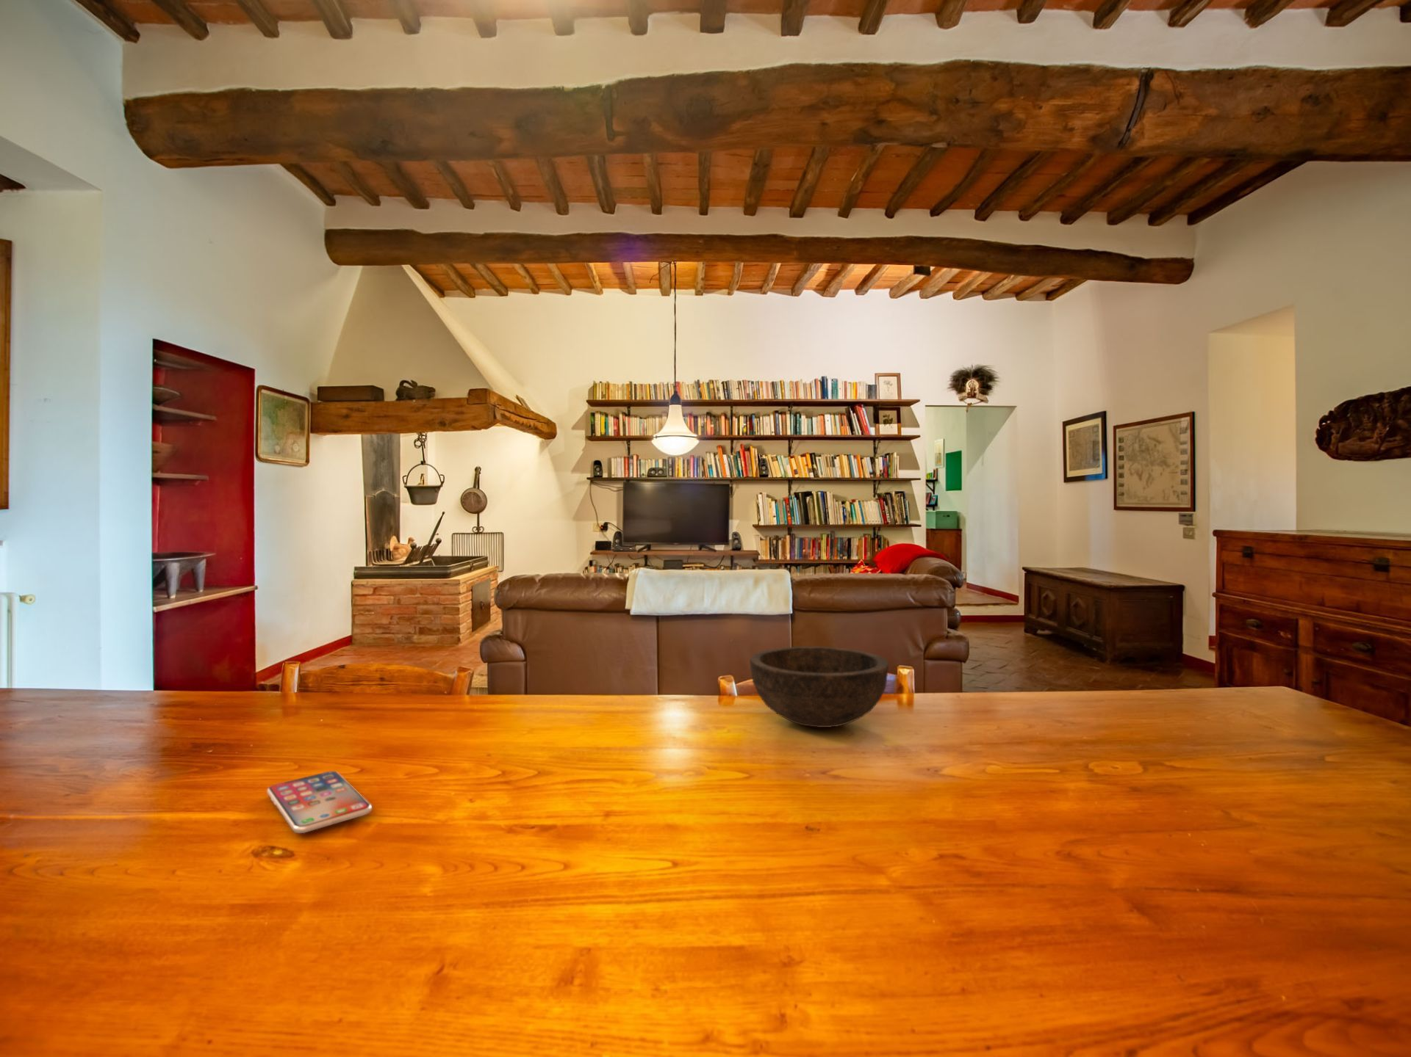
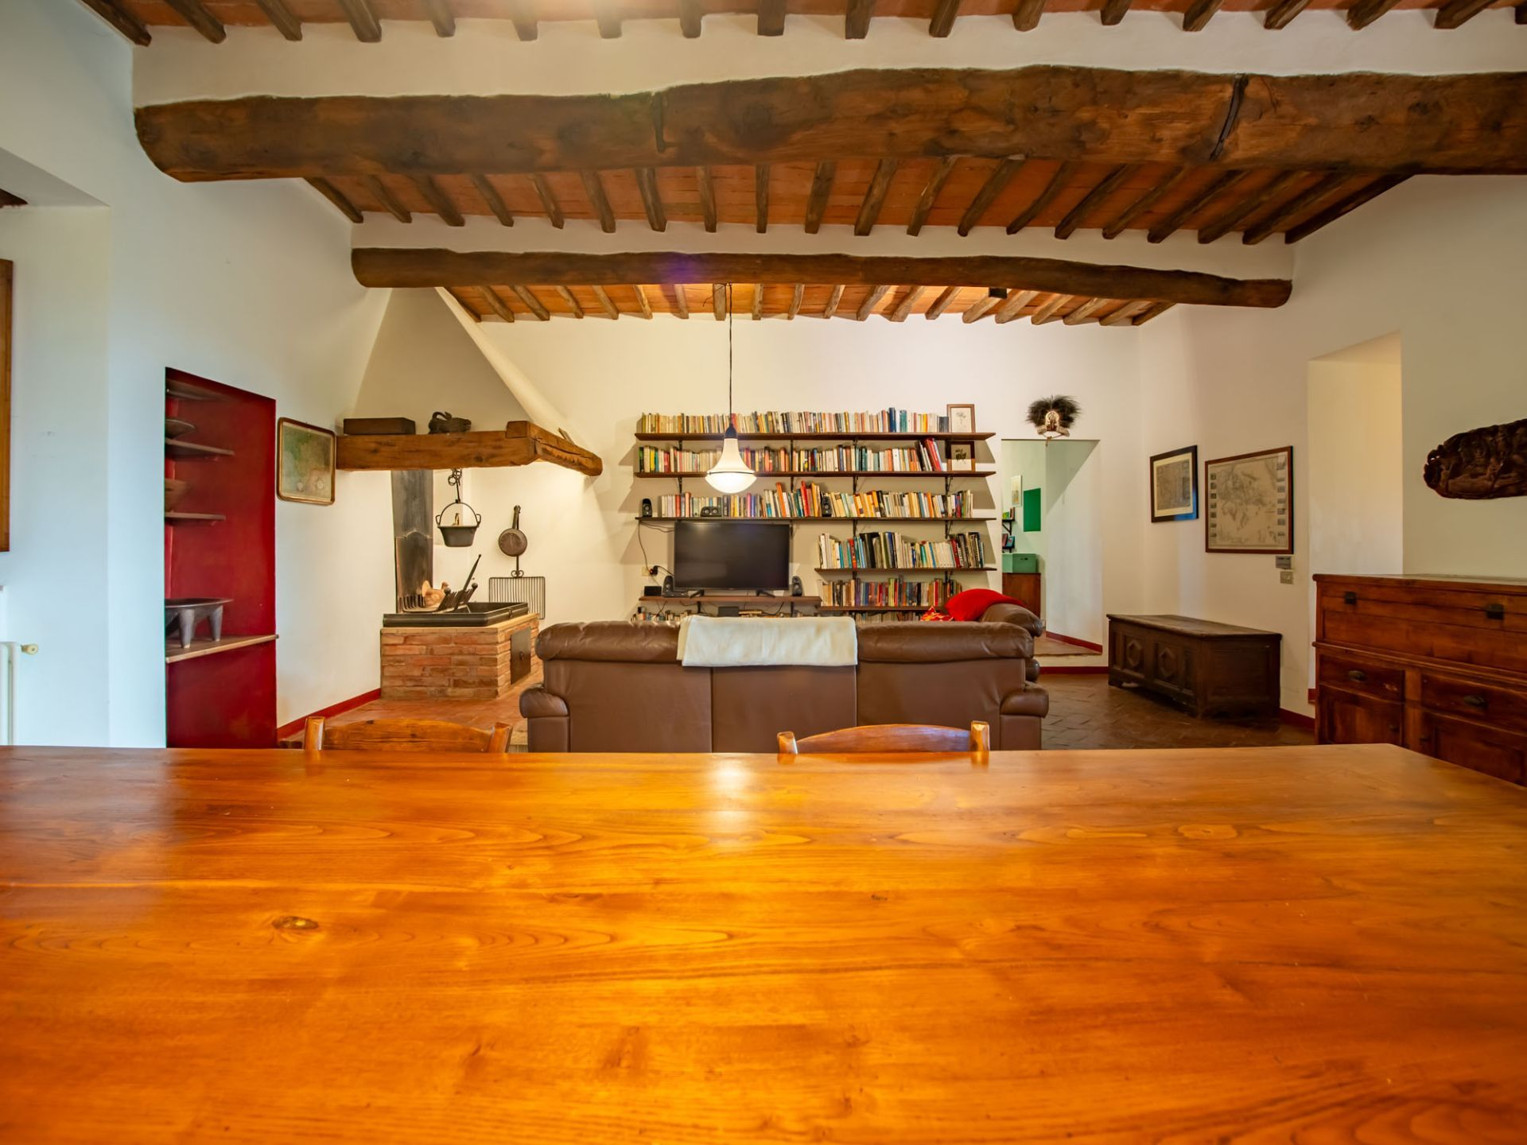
- bowl [749,646,890,728]
- smartphone [266,771,372,834]
